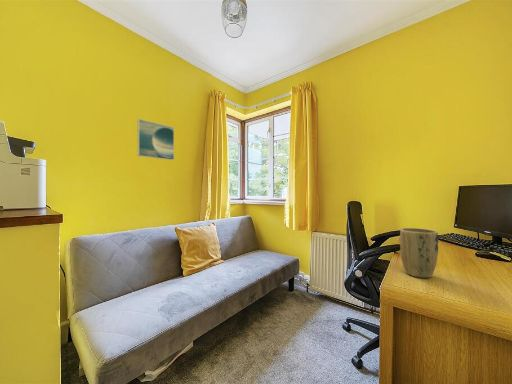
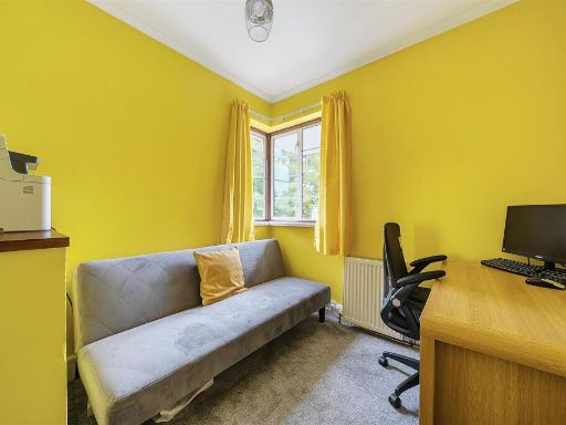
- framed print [136,118,175,161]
- plant pot [399,227,439,279]
